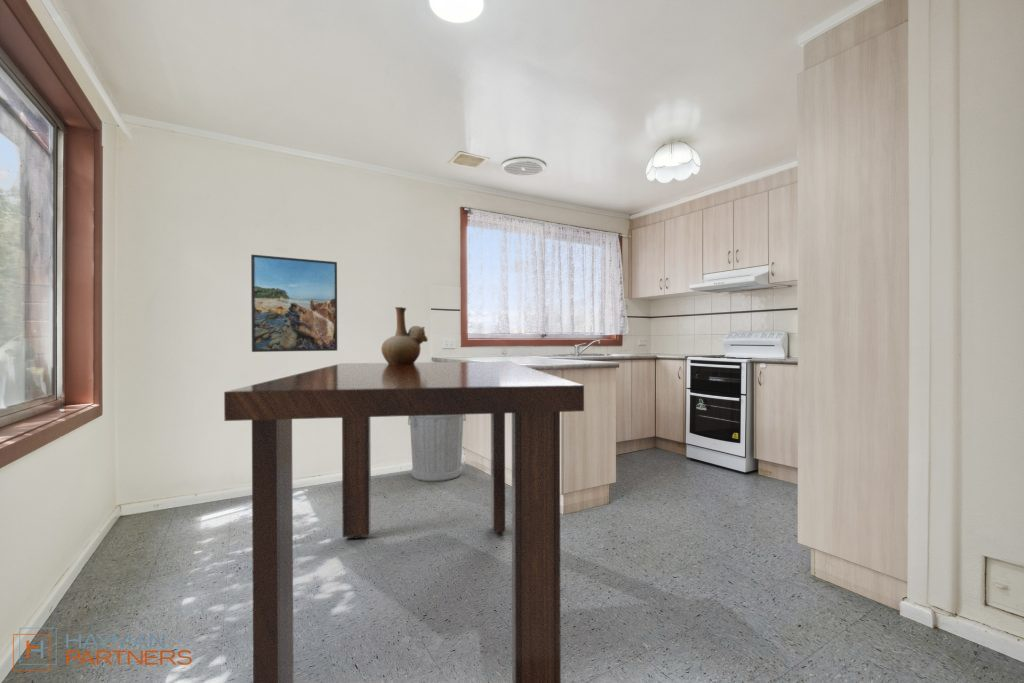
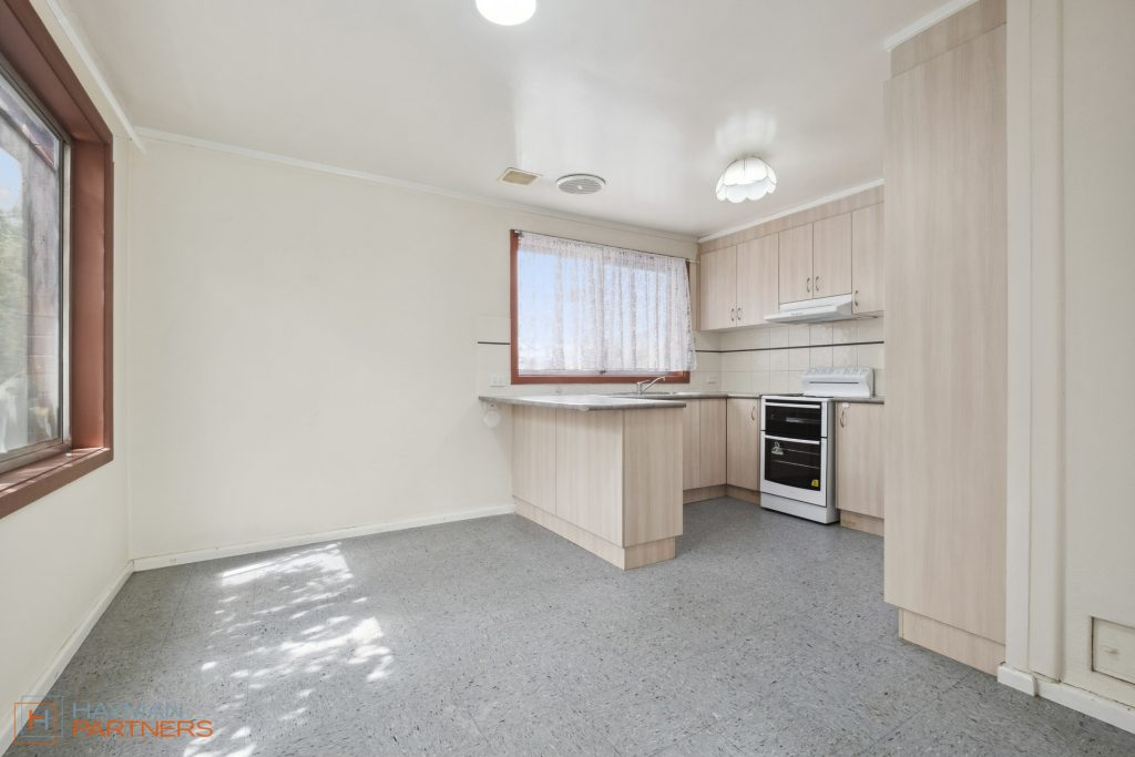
- trash can [407,414,467,482]
- vase [380,306,429,365]
- dining table [223,361,585,683]
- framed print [250,254,338,353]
